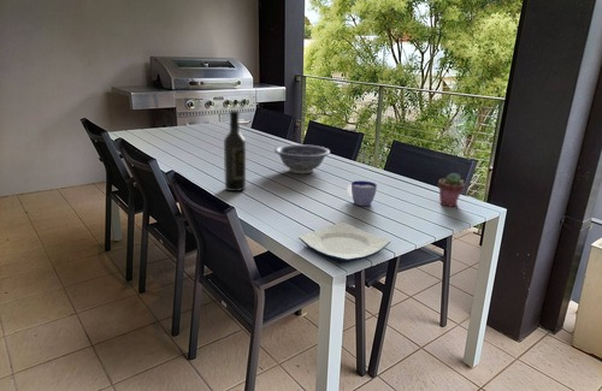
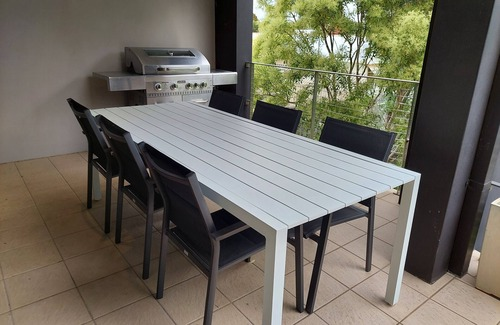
- potted succulent [437,172,466,208]
- cup [347,179,378,207]
- wine bottle [223,109,247,192]
- decorative bowl [273,143,331,174]
- plate [297,221,391,263]
